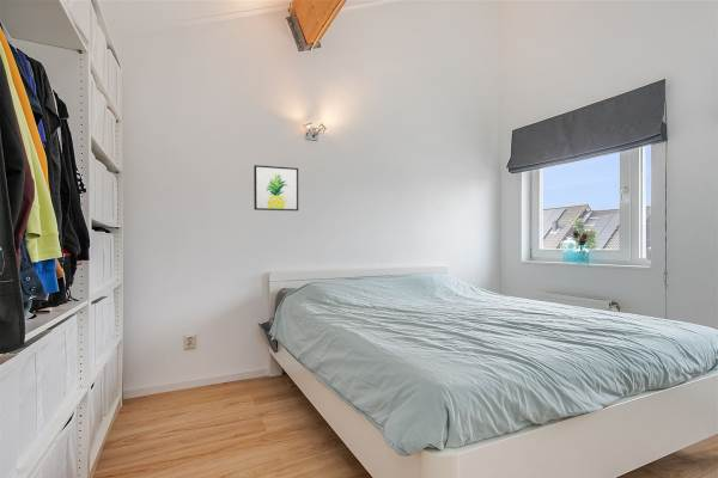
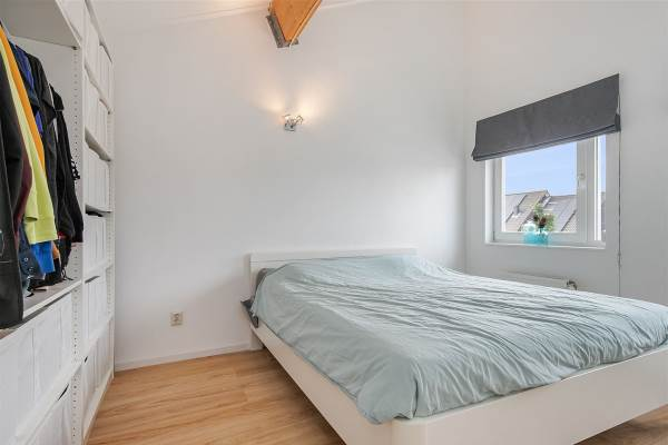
- wall art [252,164,299,212]
